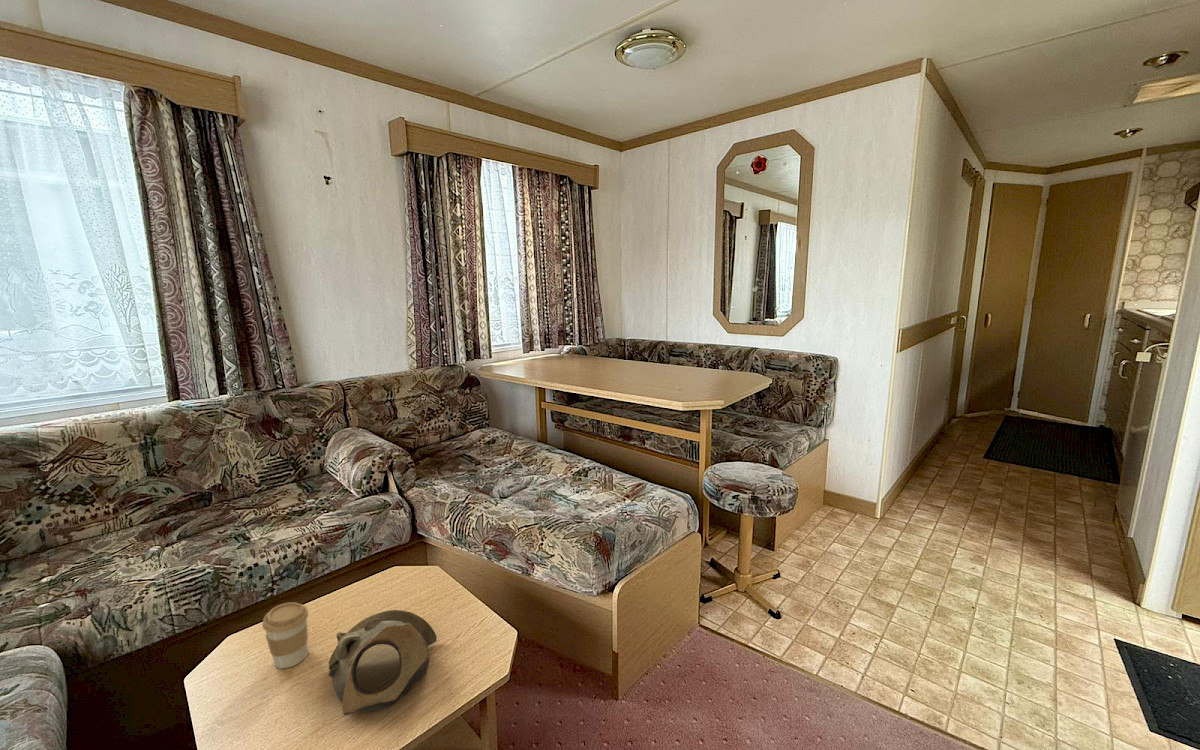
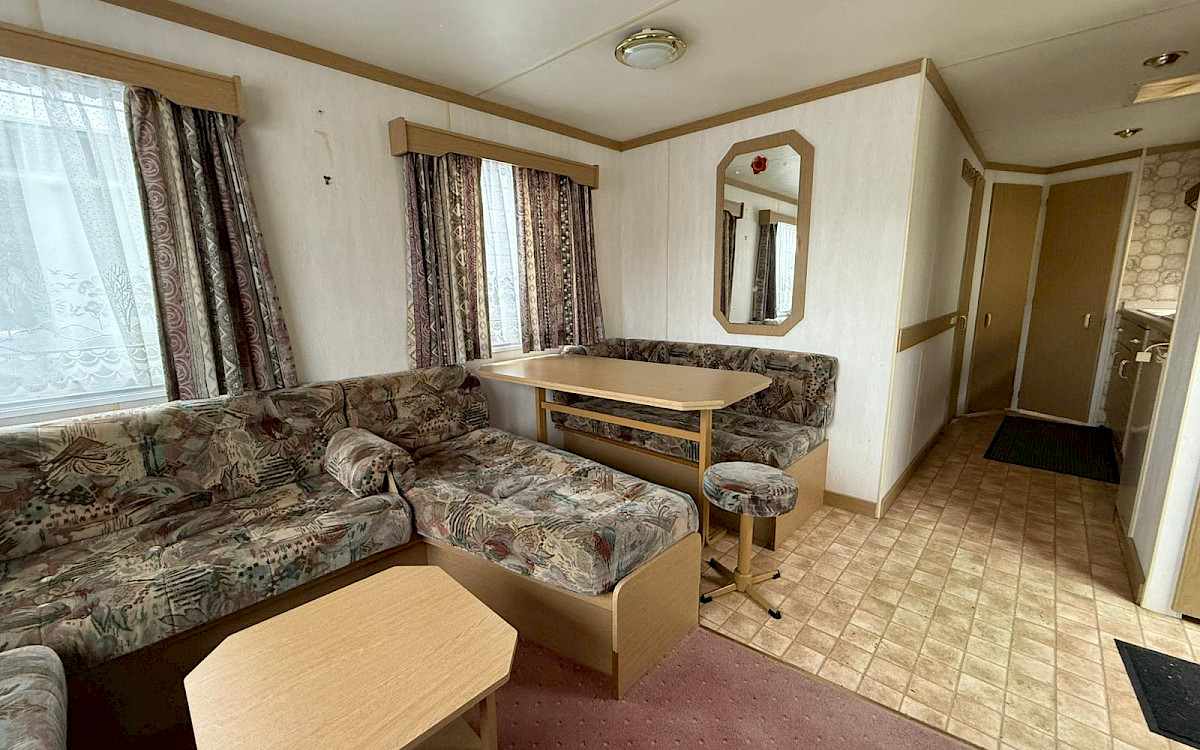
- decorative bowl [327,609,438,716]
- coffee cup [261,601,309,669]
